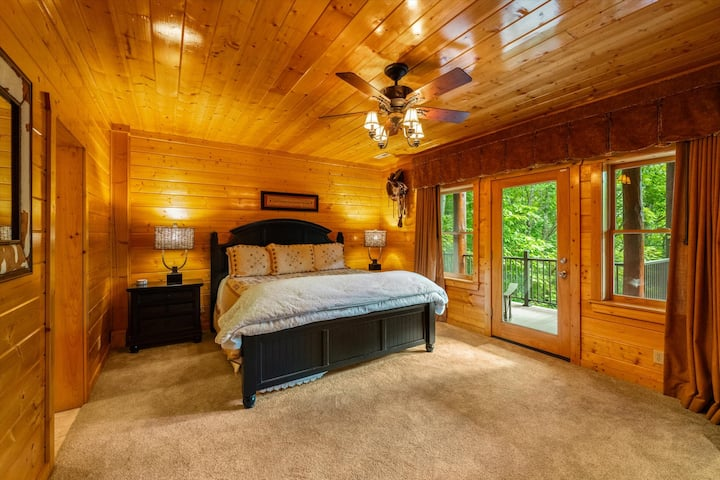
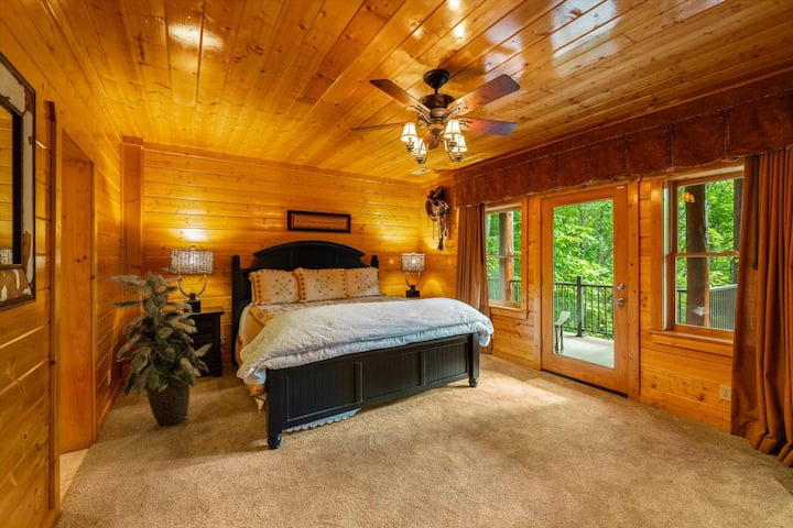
+ indoor plant [105,266,214,427]
